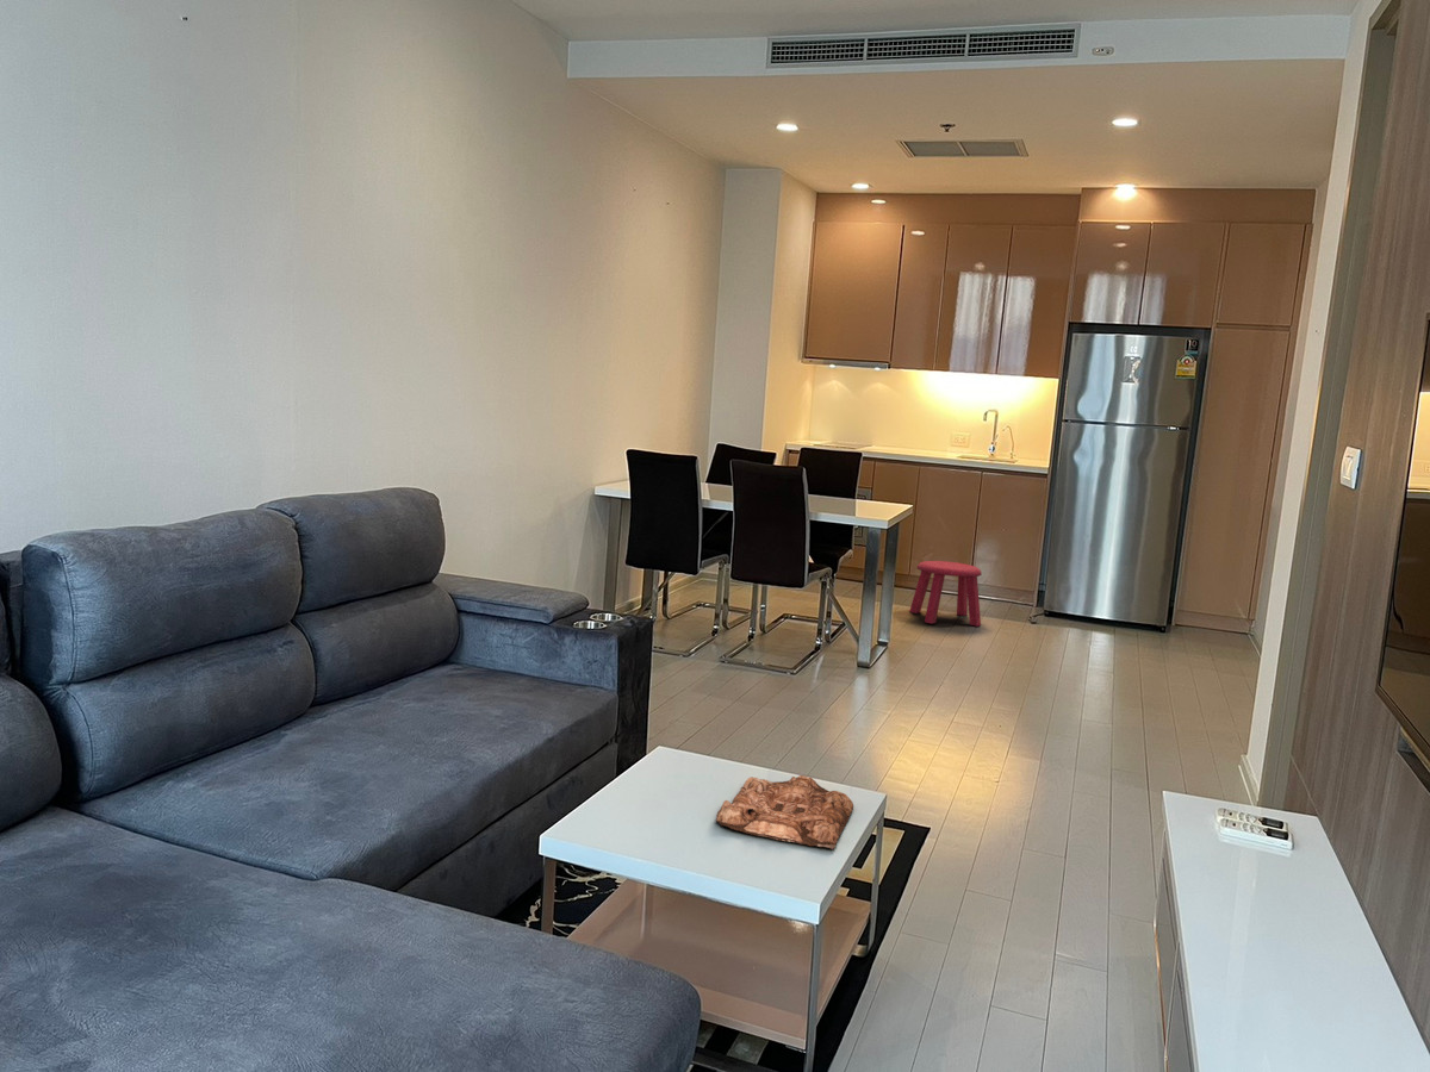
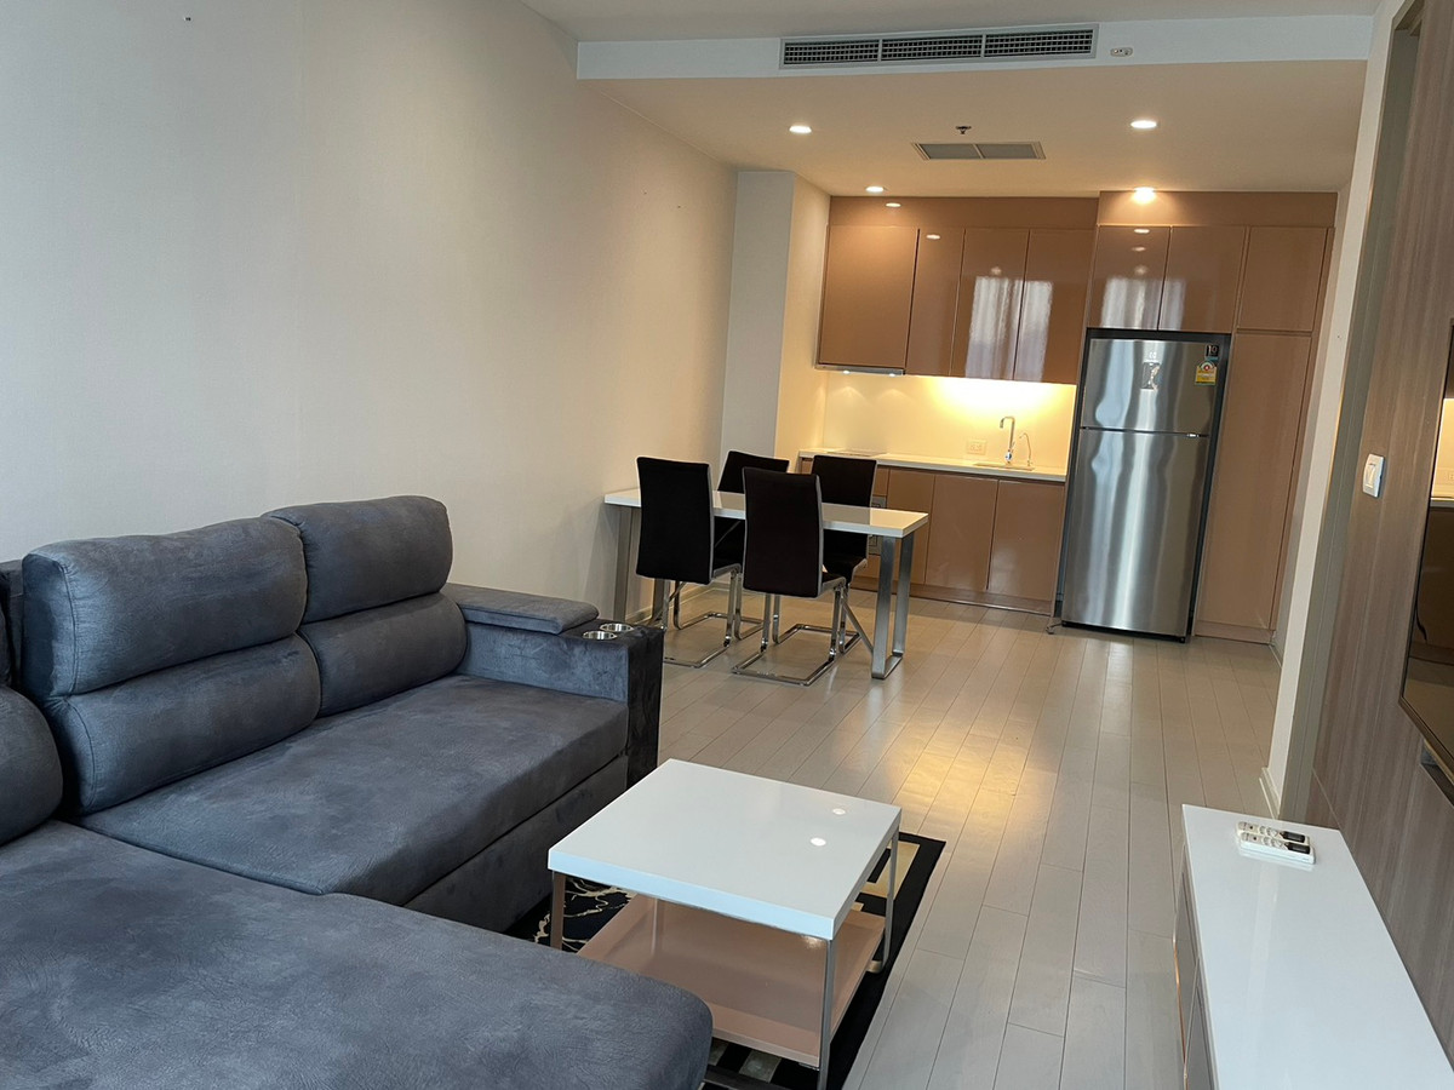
- stool [908,560,983,628]
- decorative tray [715,774,854,850]
